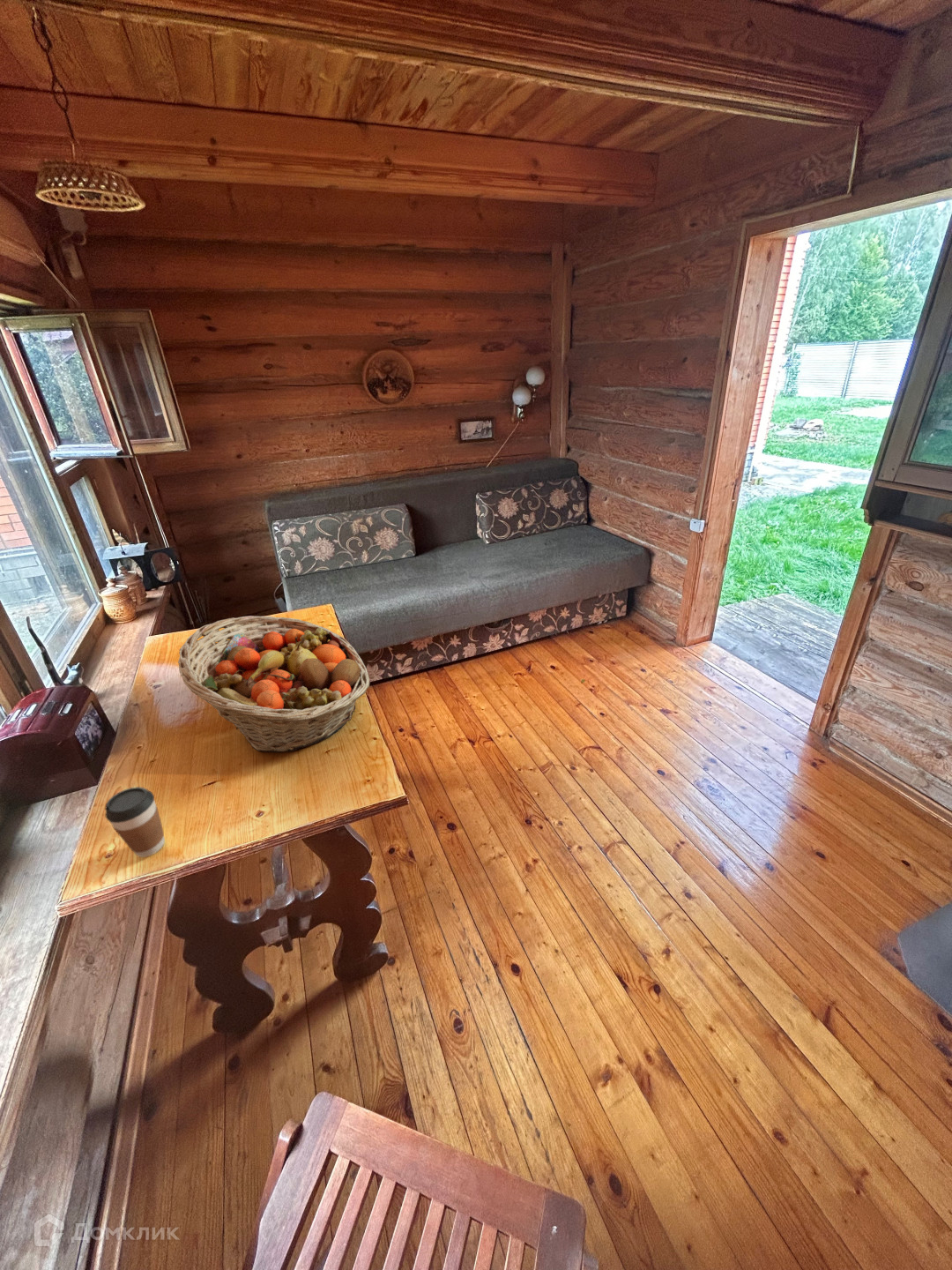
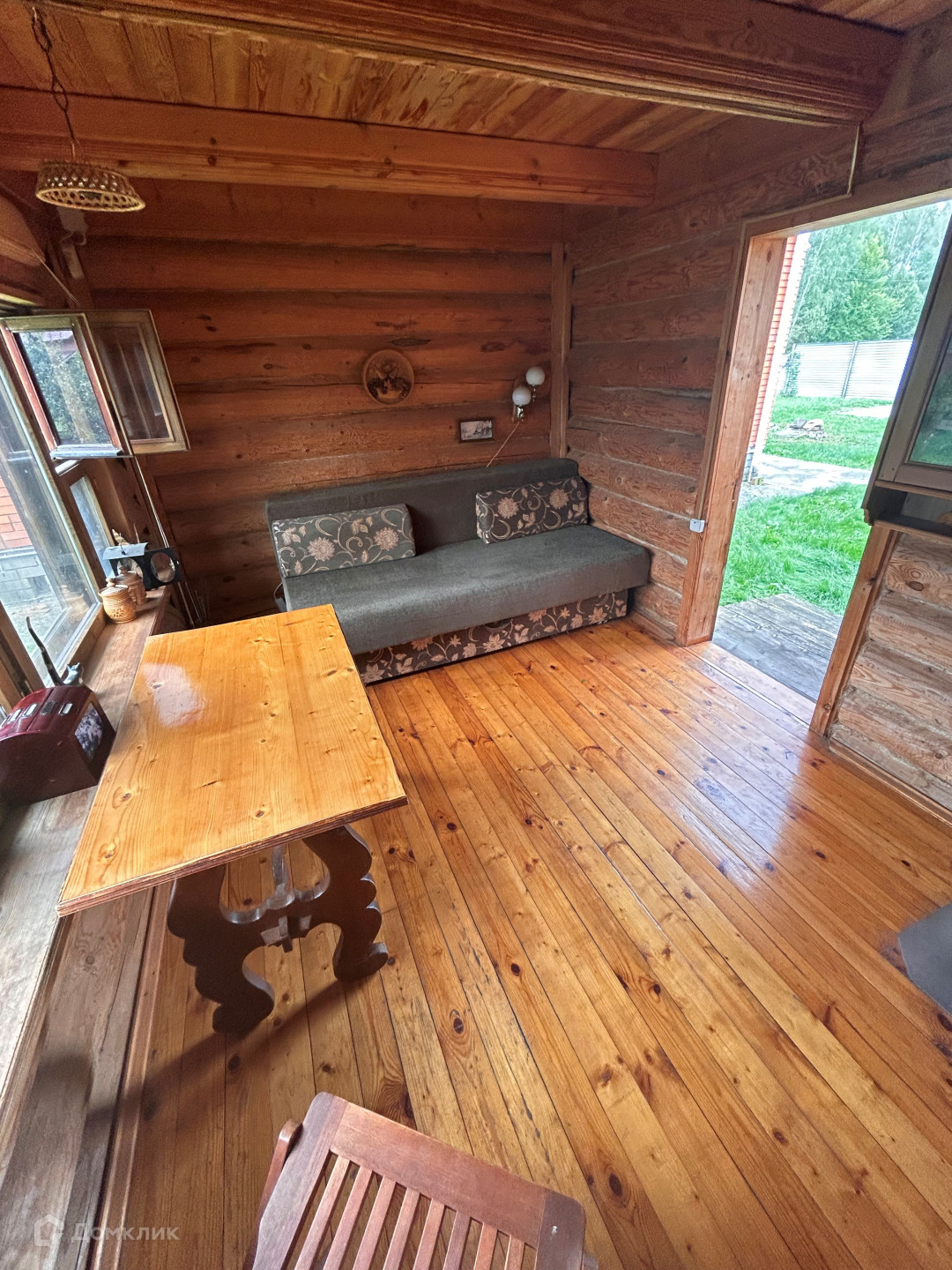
- coffee cup [104,786,166,858]
- fruit basket [177,615,370,753]
